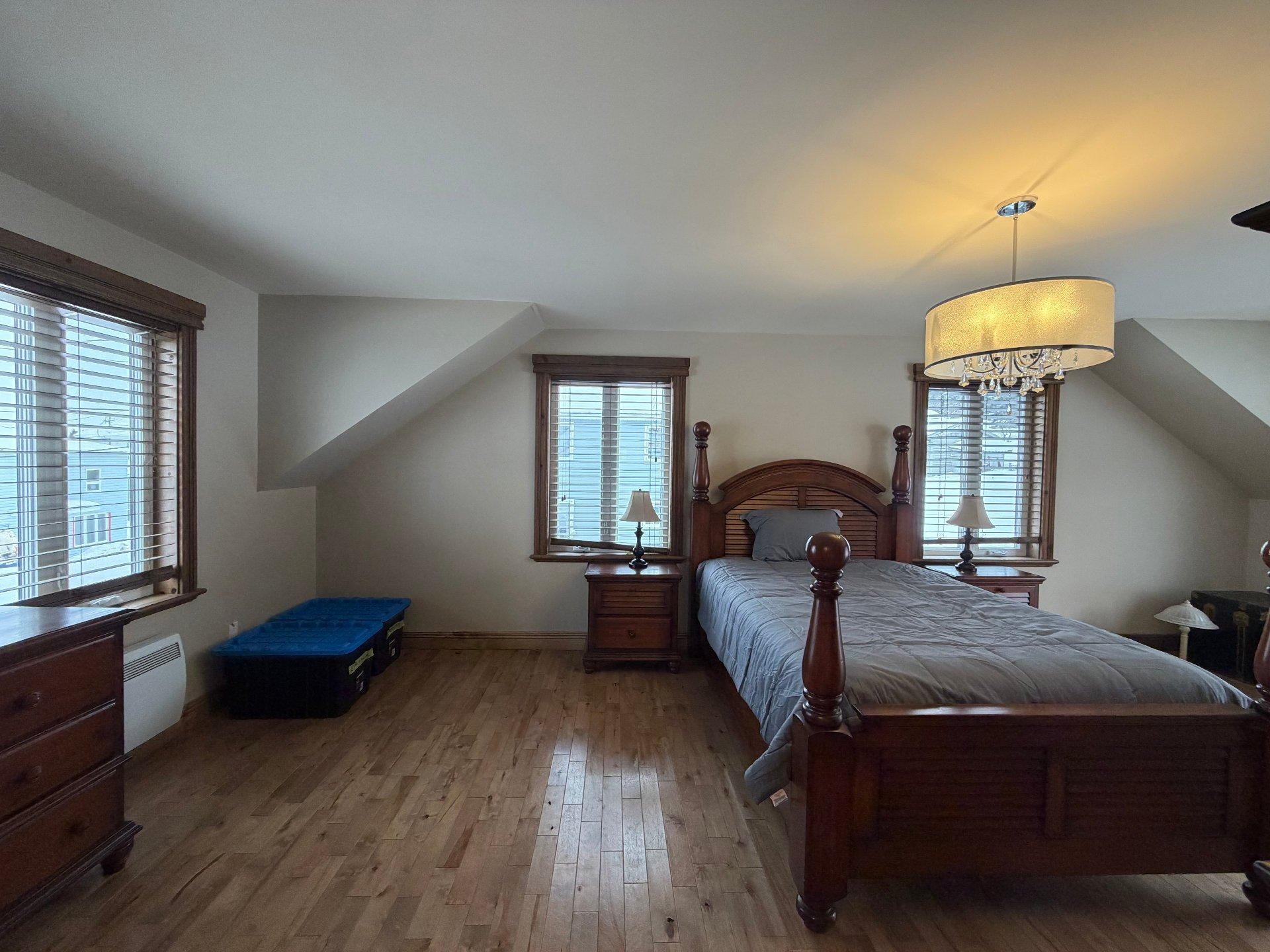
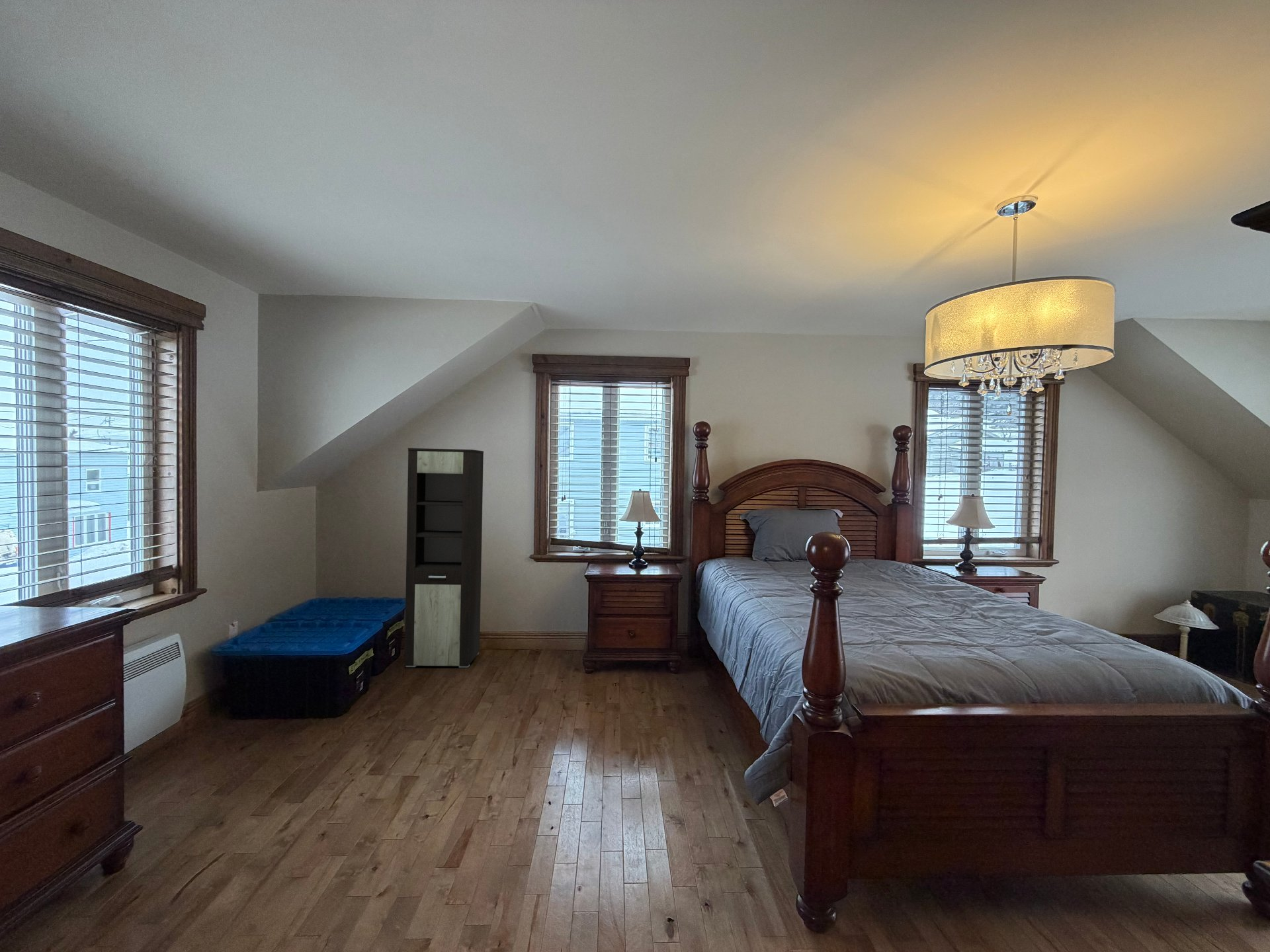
+ cabinet [404,448,484,668]
